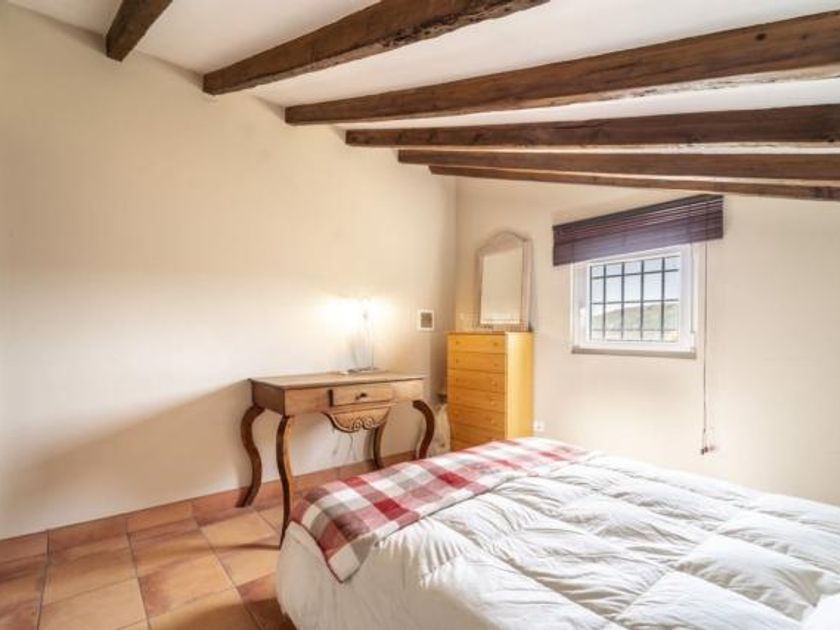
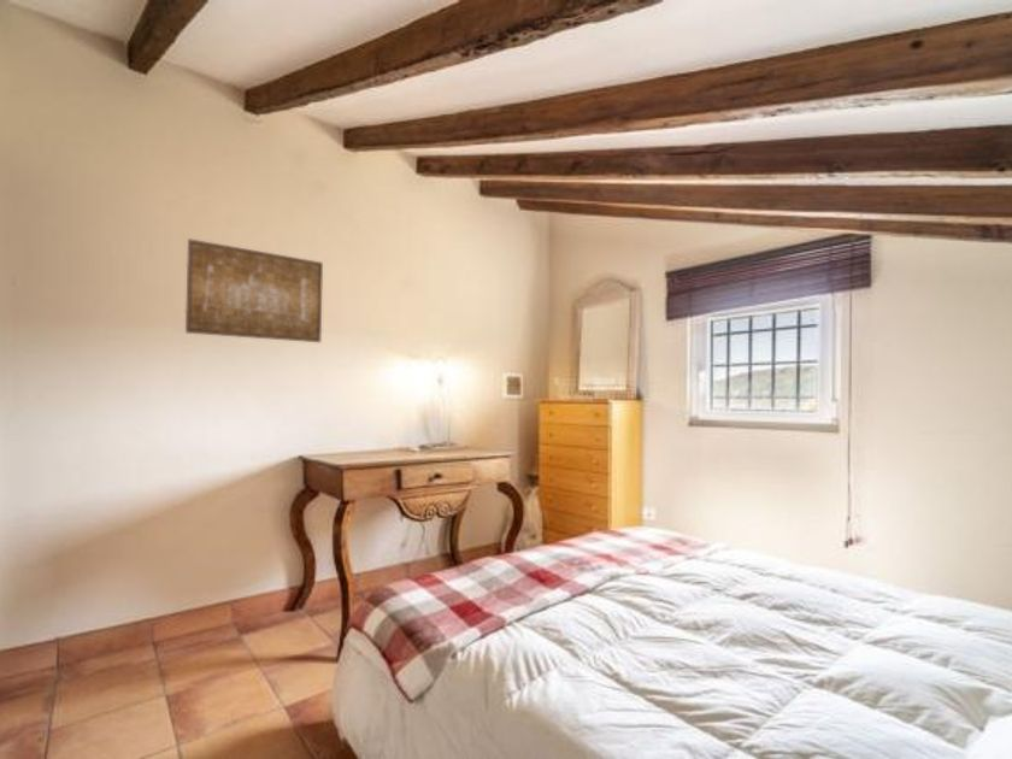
+ wall art [184,237,324,343]
